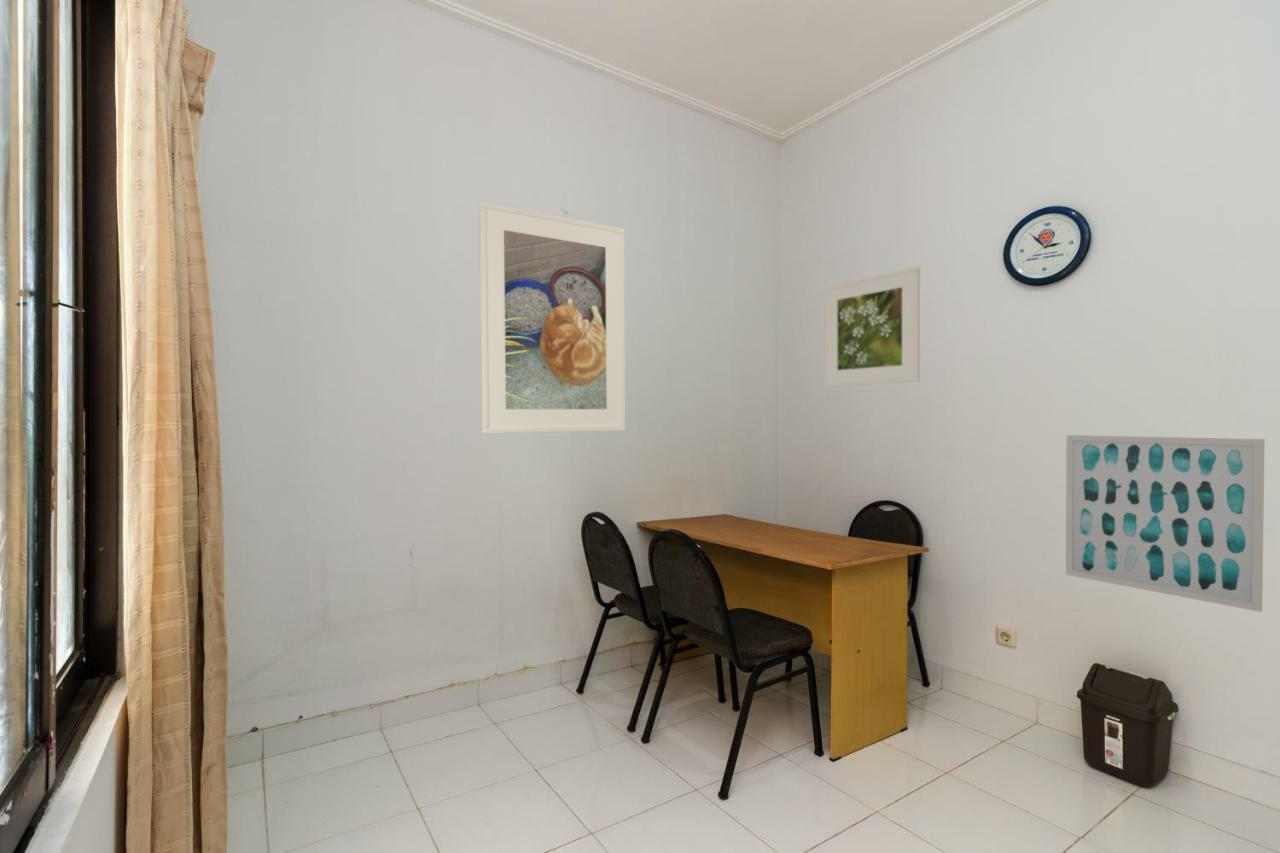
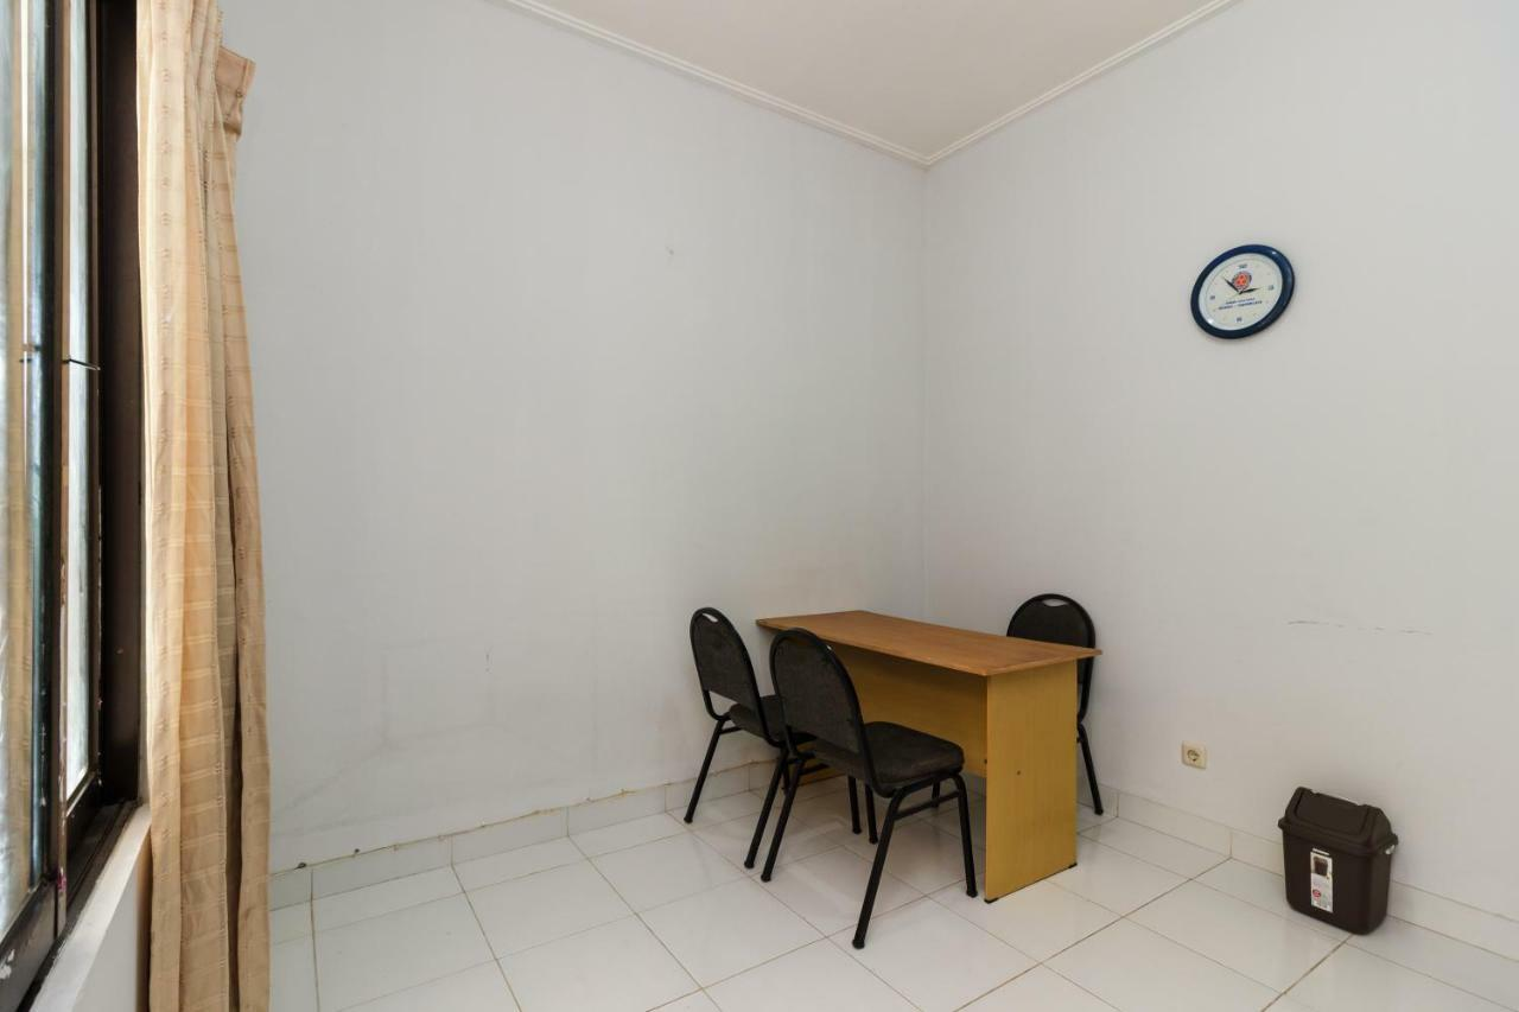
- wall art [1065,434,1265,613]
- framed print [823,265,921,387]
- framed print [478,200,626,435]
